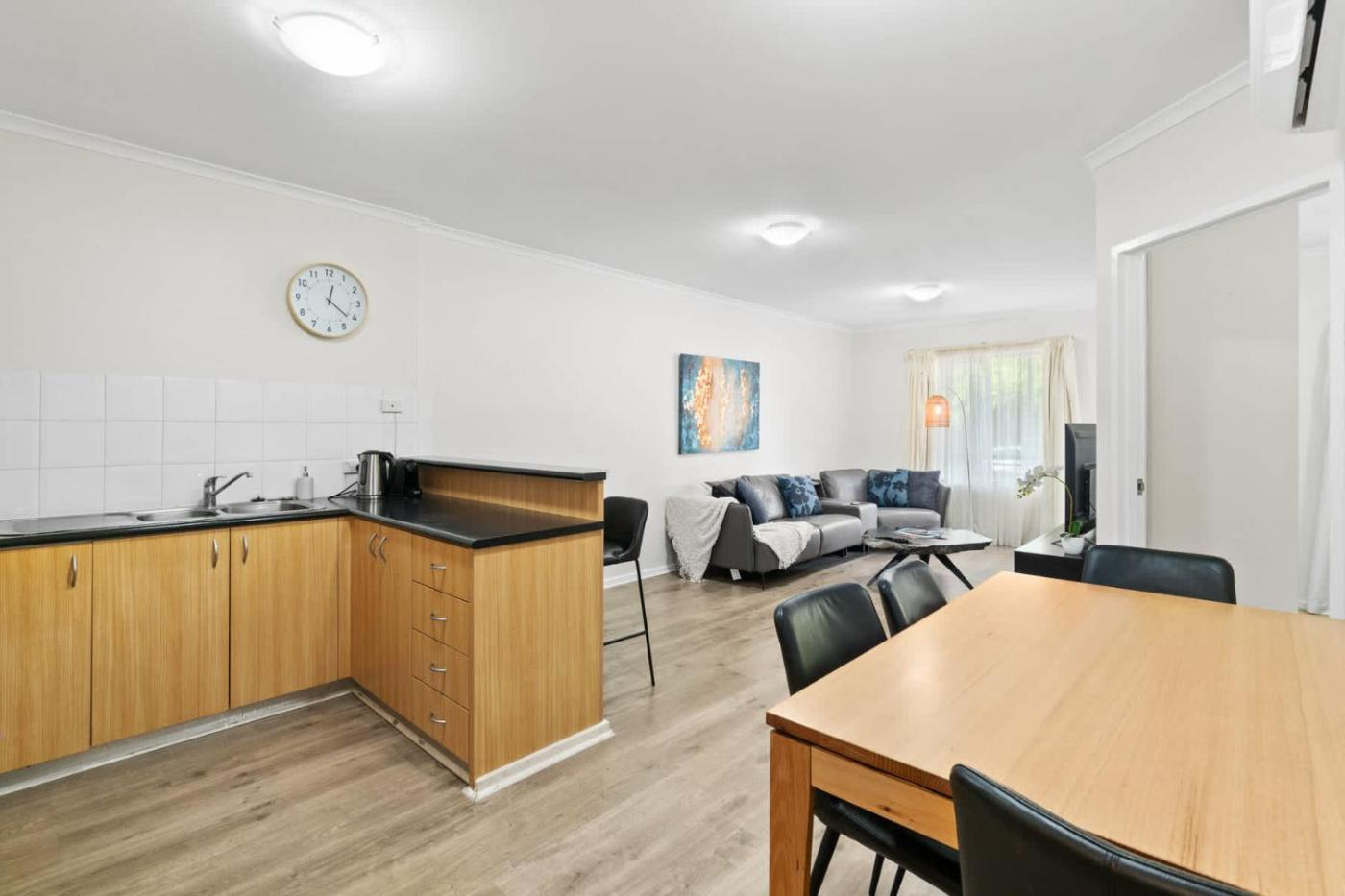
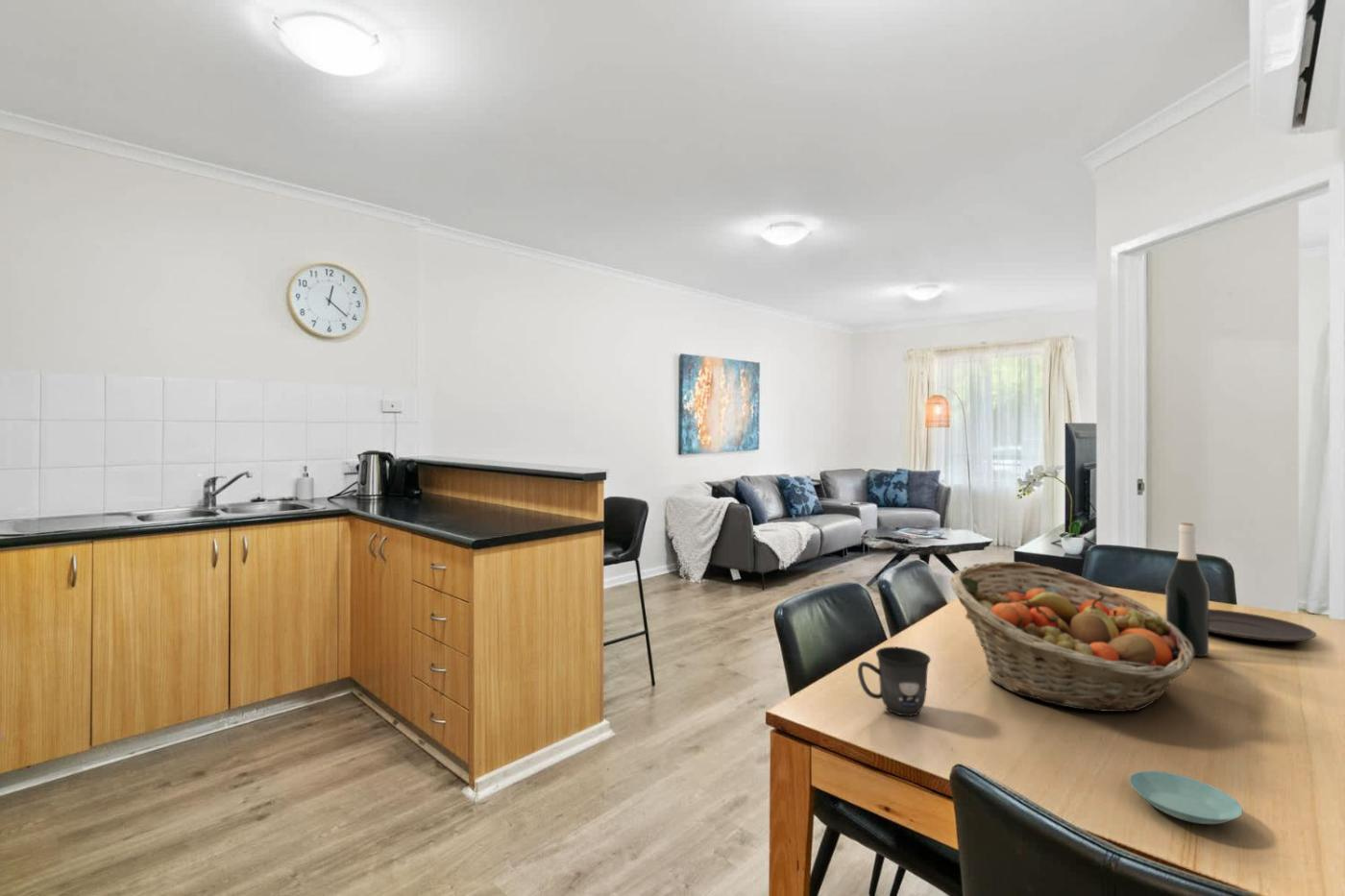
+ mug [857,646,932,717]
+ fruit basket [949,561,1196,713]
+ wine bottle [1165,521,1210,658]
+ plate [1209,608,1318,642]
+ saucer [1128,770,1243,825]
